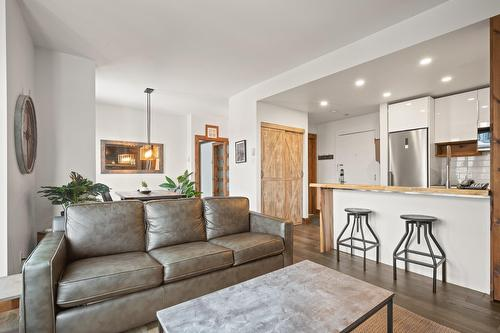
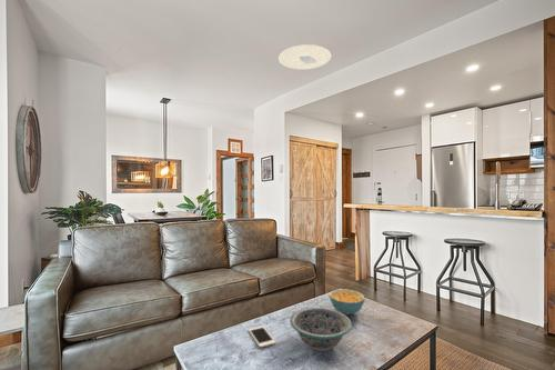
+ cereal bowl [329,288,366,316]
+ cell phone [248,326,276,349]
+ decorative bowl [289,307,353,352]
+ ceiling light [278,43,332,71]
